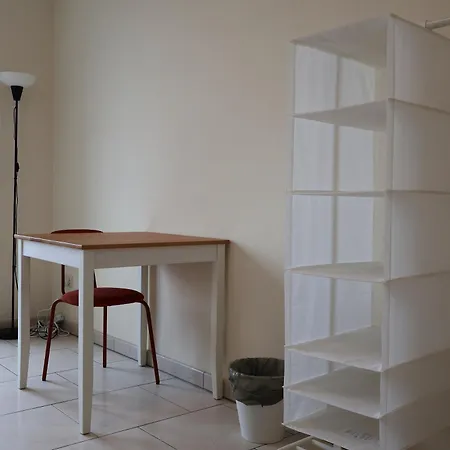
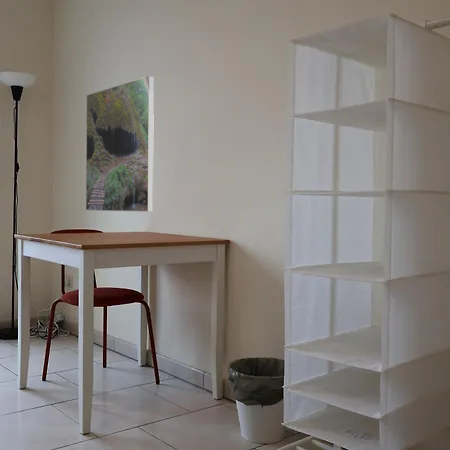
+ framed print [85,75,155,213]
